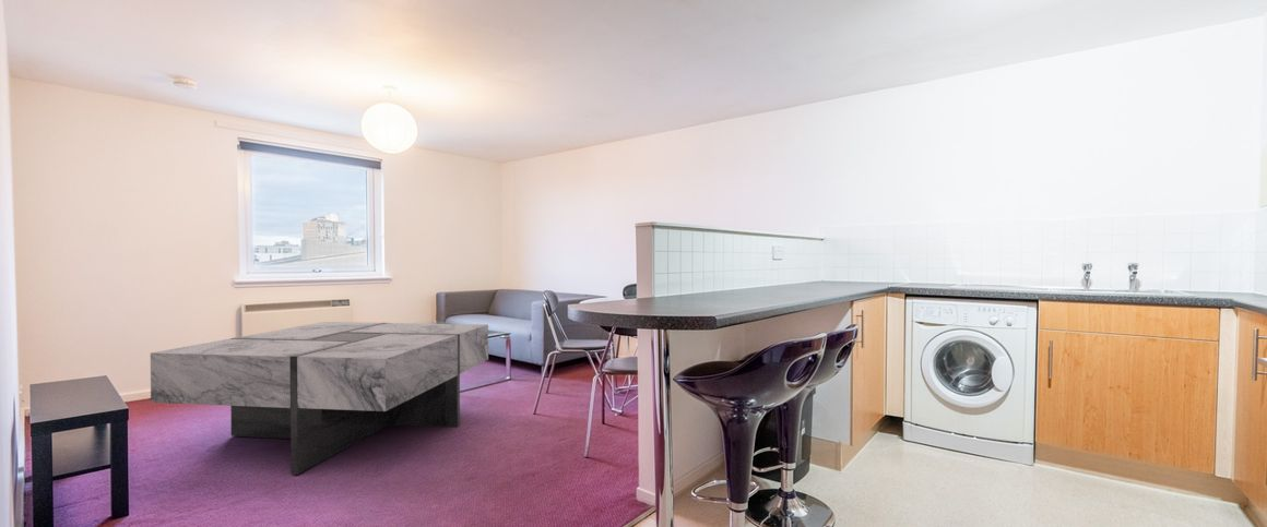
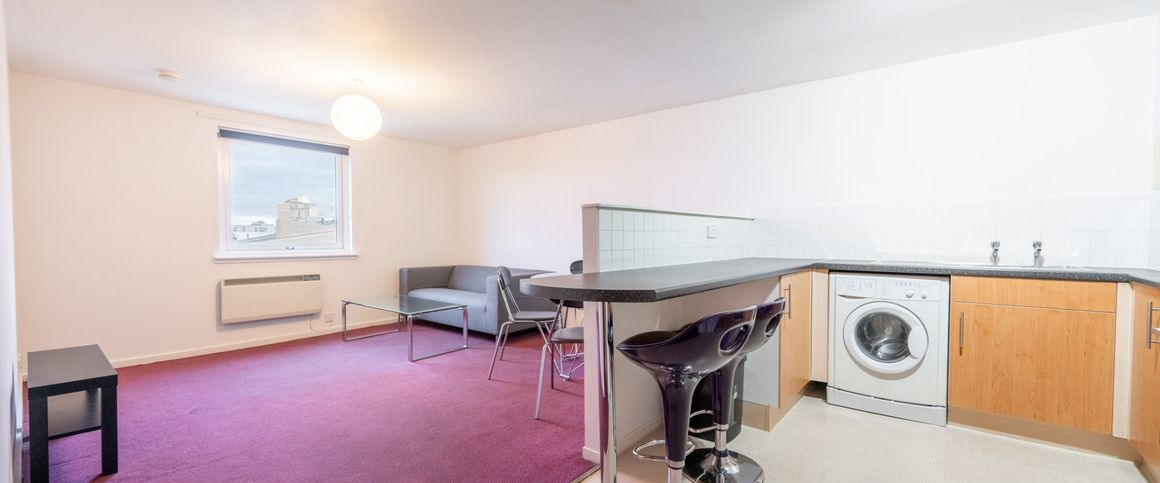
- coffee table [150,321,489,476]
